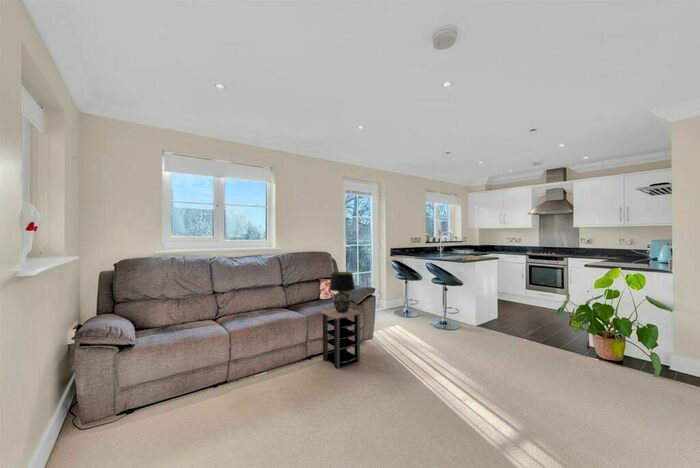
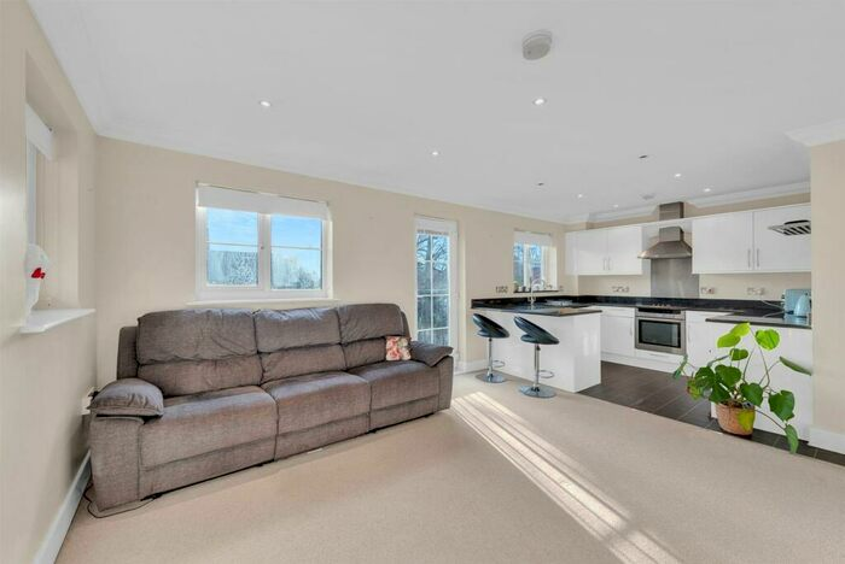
- side table [319,307,362,369]
- table lamp [328,271,356,313]
